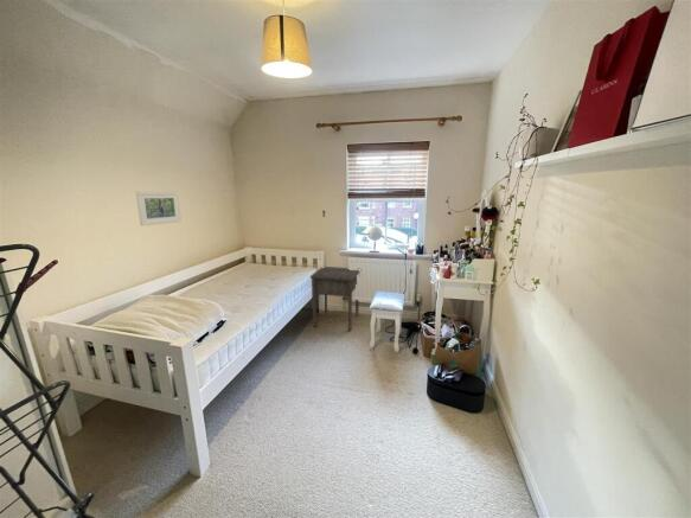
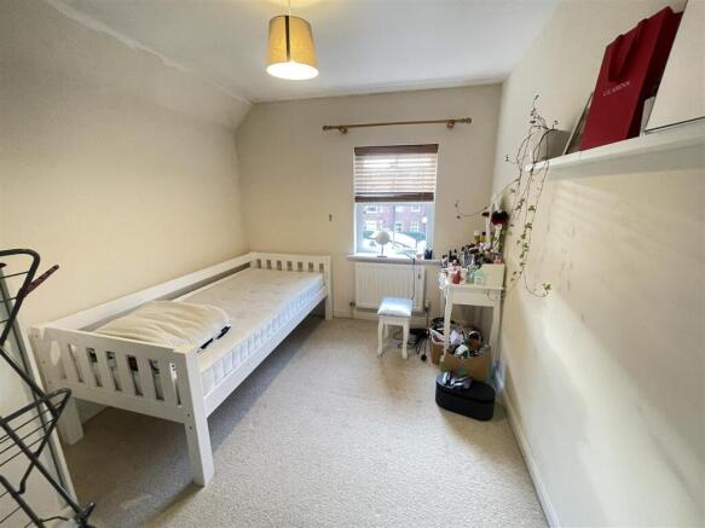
- nightstand [308,266,360,332]
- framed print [135,191,183,226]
